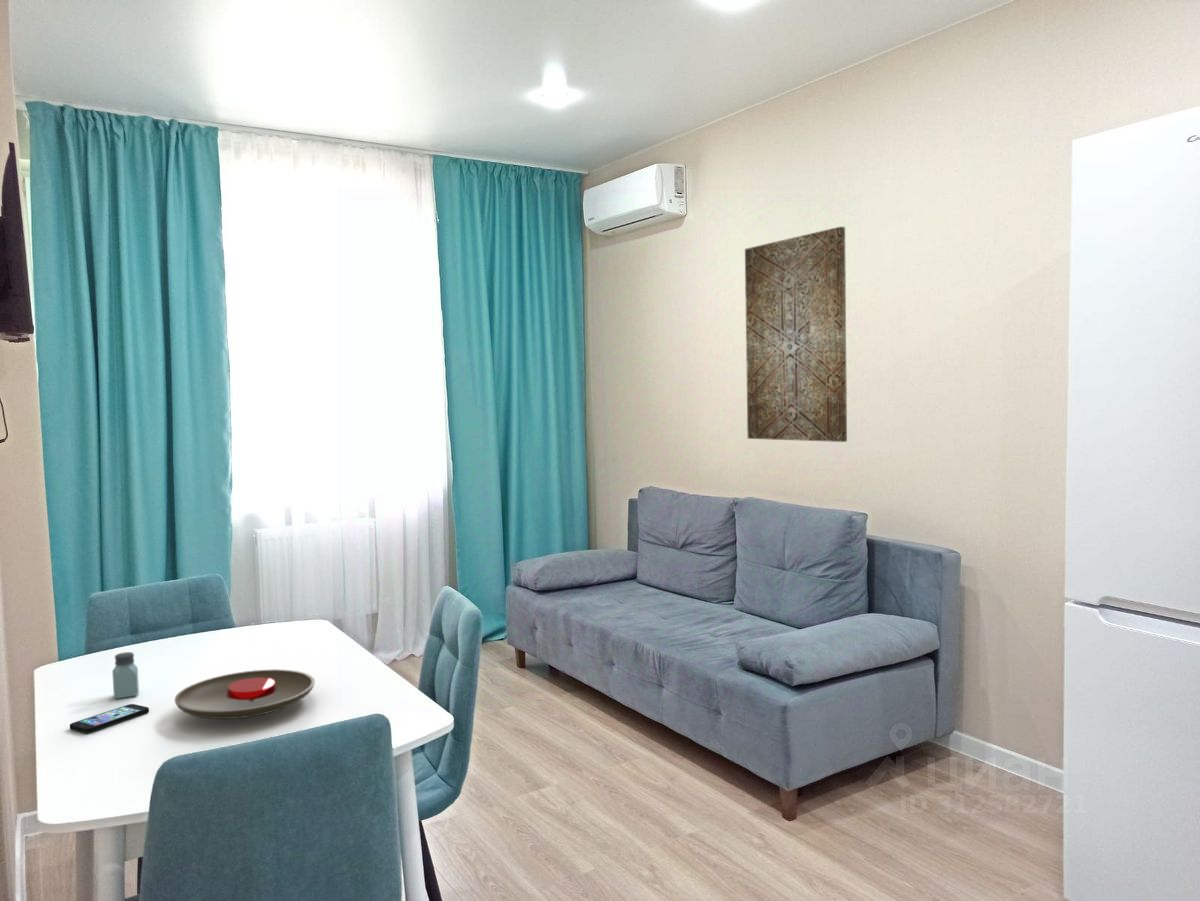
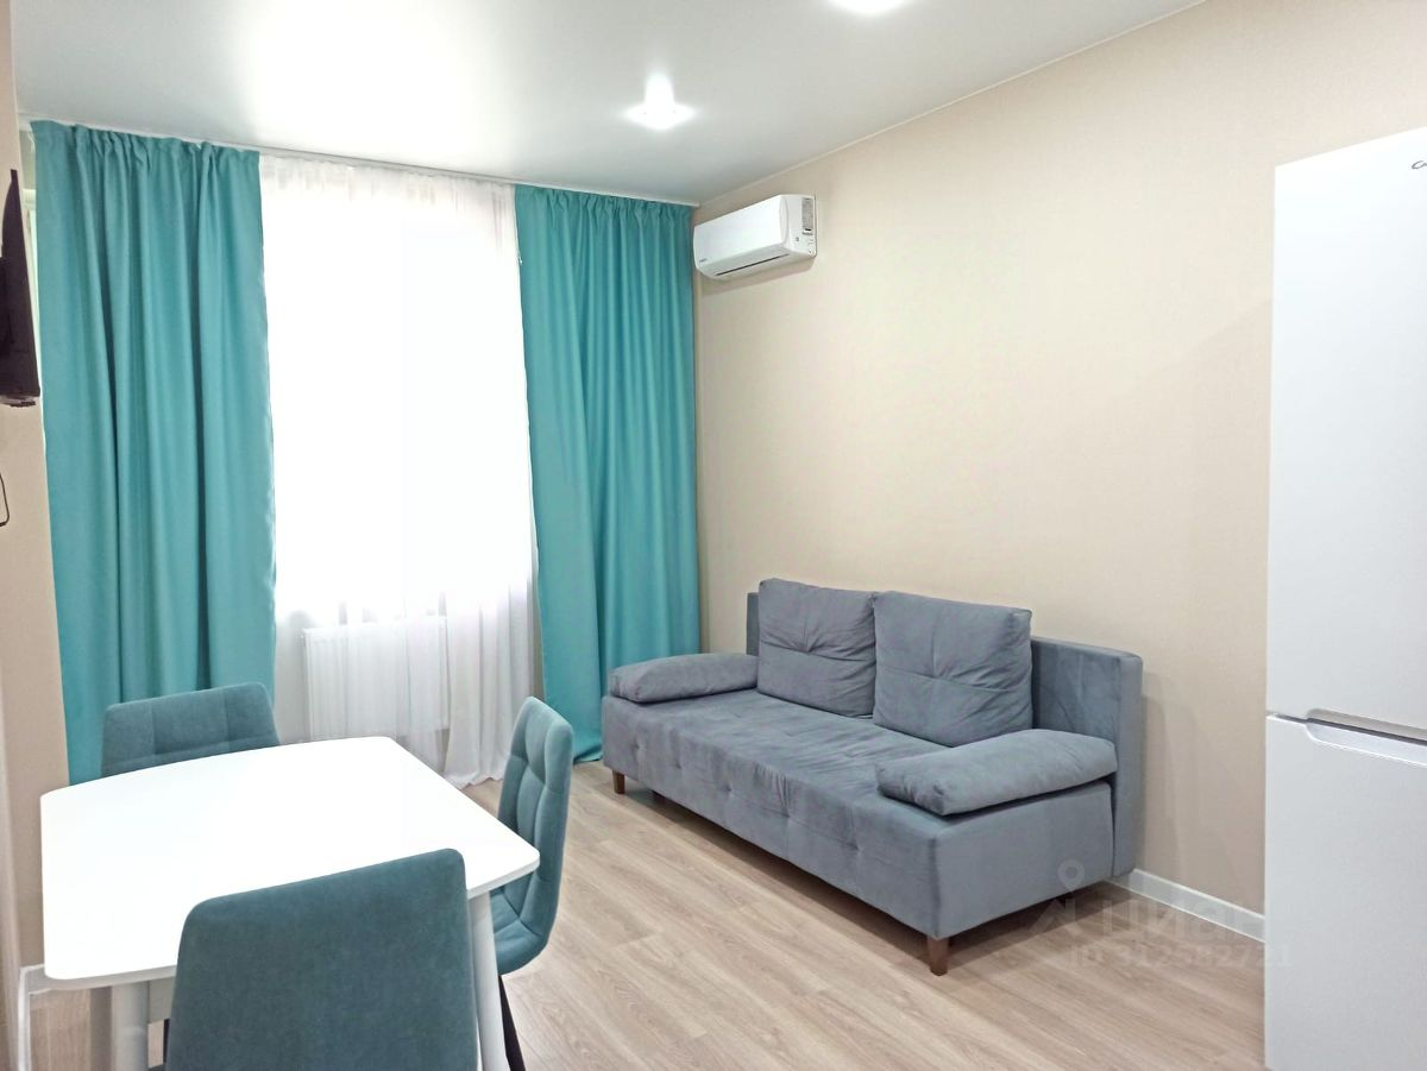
- wall art [744,226,848,443]
- plate [174,668,316,720]
- smartphone [69,703,150,734]
- saltshaker [111,651,140,700]
